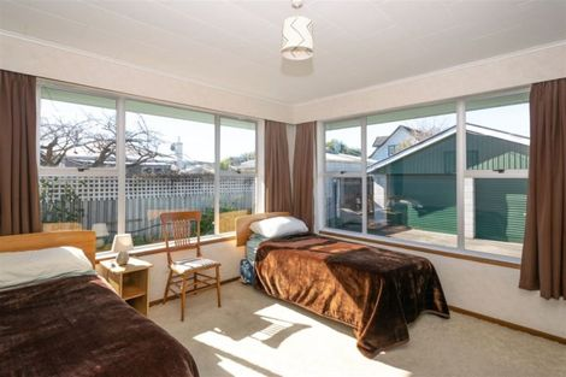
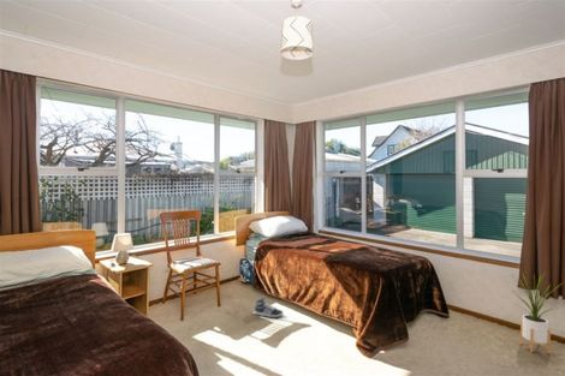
+ sneaker [254,297,284,318]
+ house plant [510,270,563,354]
